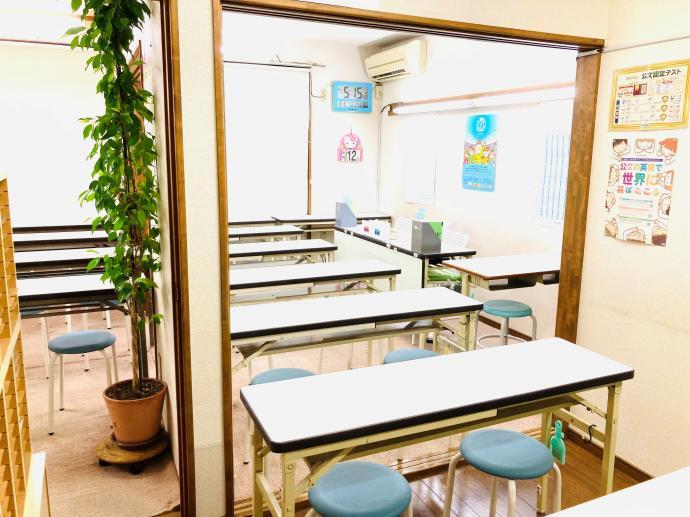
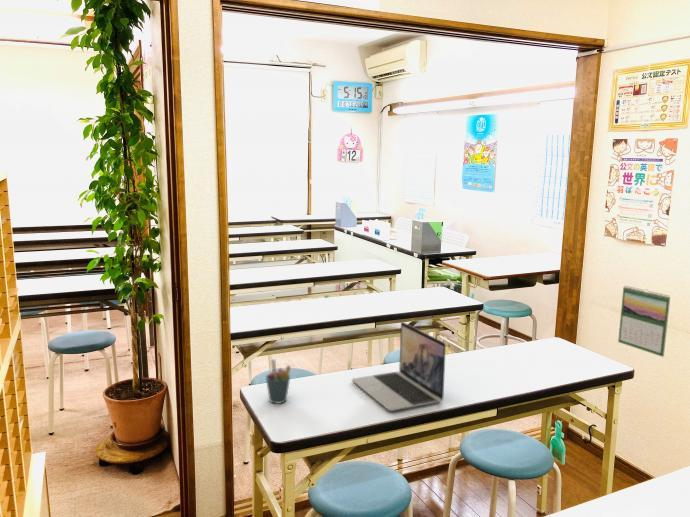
+ laptop [351,321,447,412]
+ calendar [617,285,671,358]
+ pen holder [265,358,292,405]
